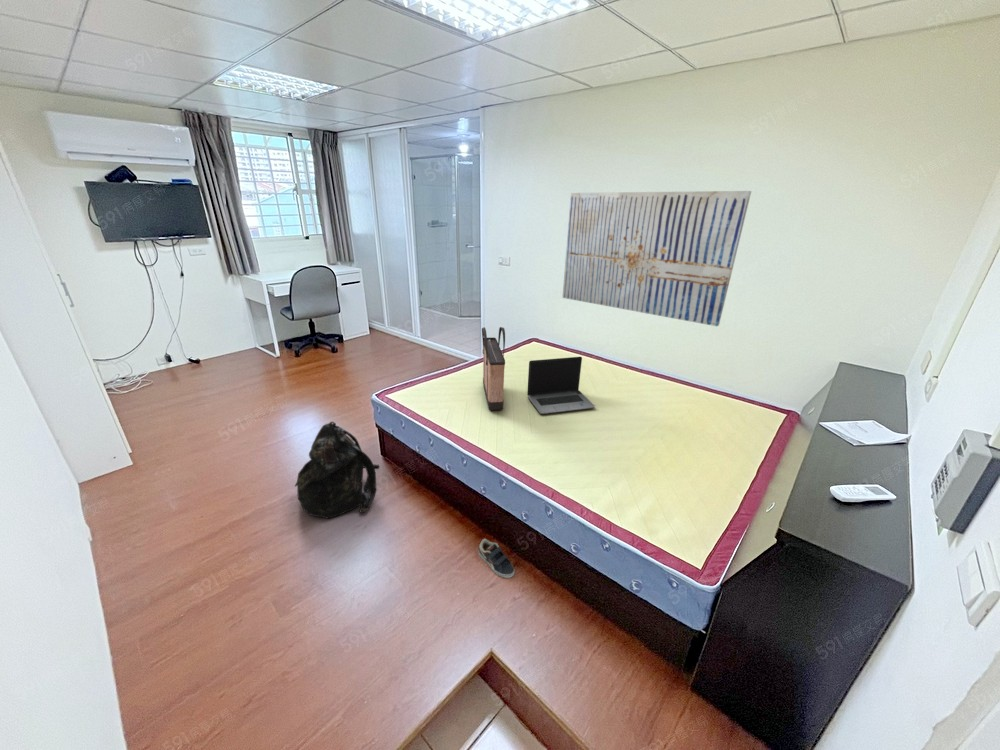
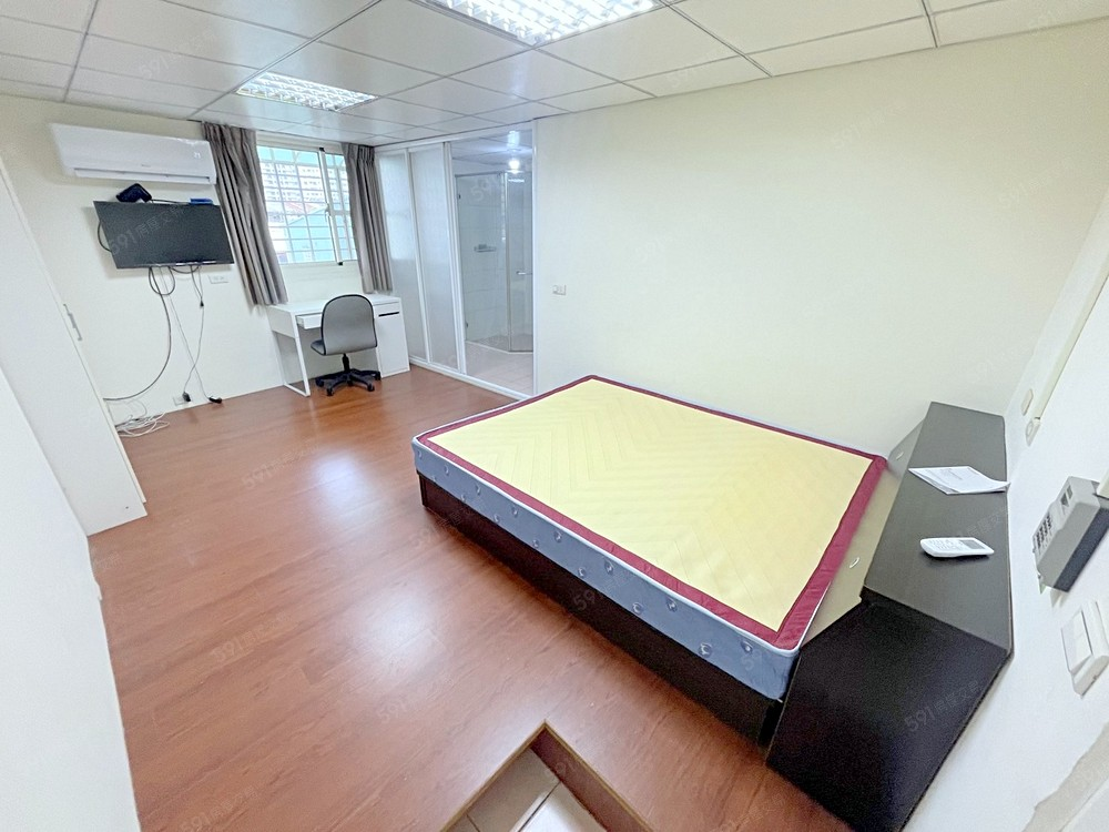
- backpack [294,421,380,520]
- laptop computer [526,356,596,415]
- wall art [561,190,752,327]
- sneaker [478,538,516,579]
- shopping bag [481,326,506,411]
